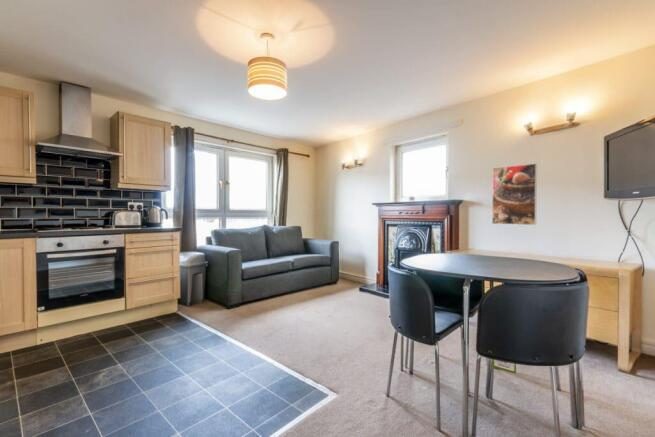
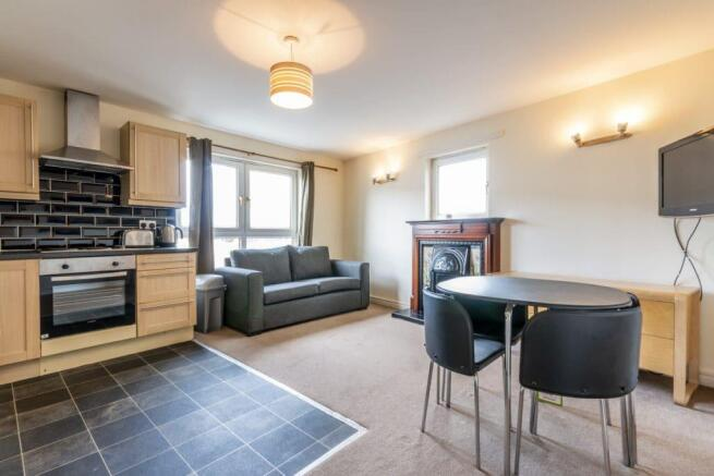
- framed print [491,162,538,226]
